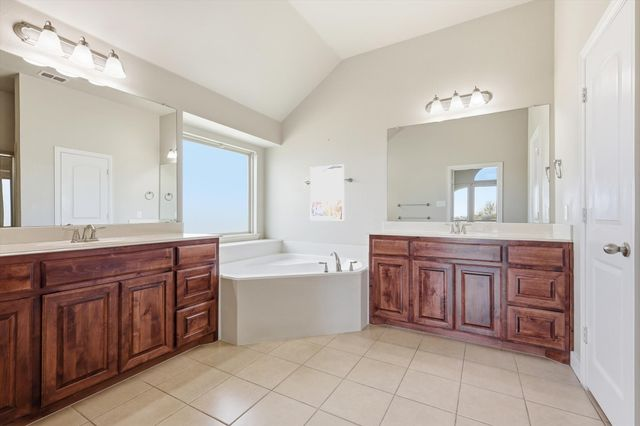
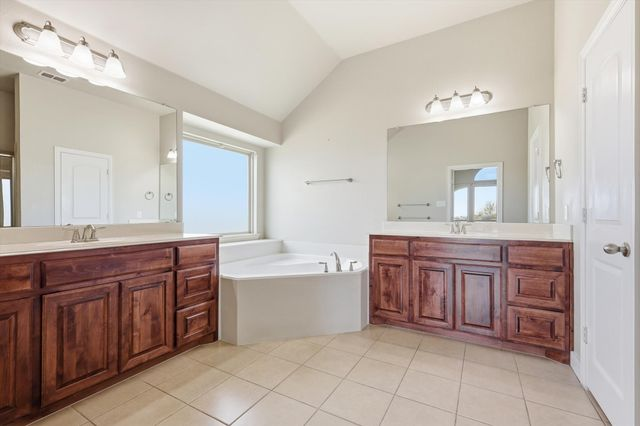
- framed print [309,163,345,221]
